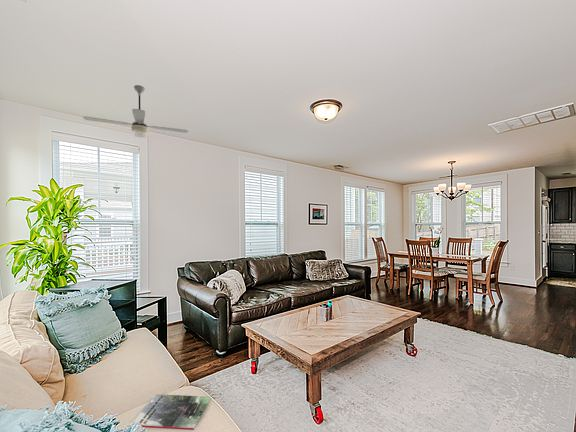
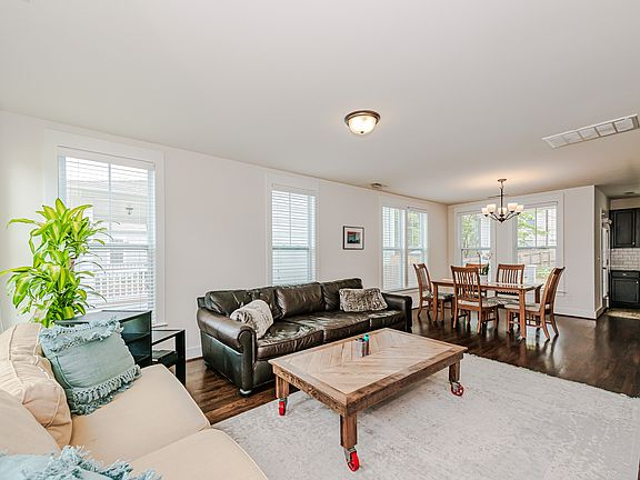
- magazine [132,393,212,431]
- ceiling fan [82,84,189,139]
